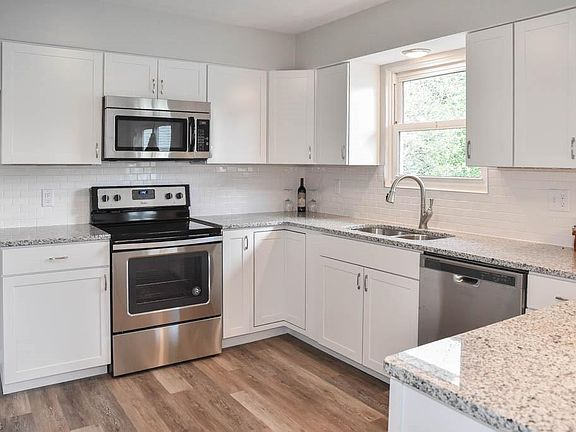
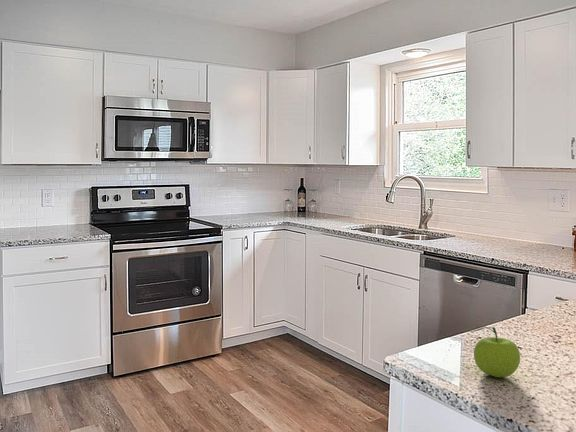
+ fruit [457,326,521,378]
